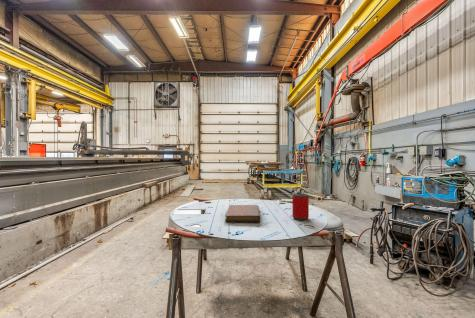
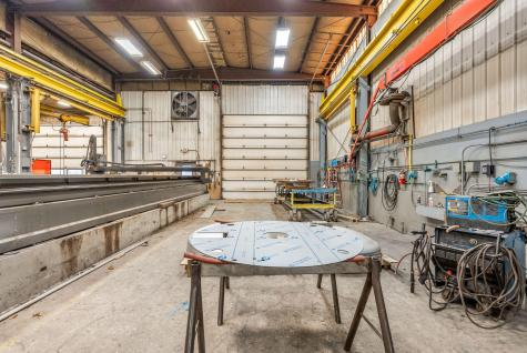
- notebook [224,204,262,222]
- beverage can [291,193,310,221]
